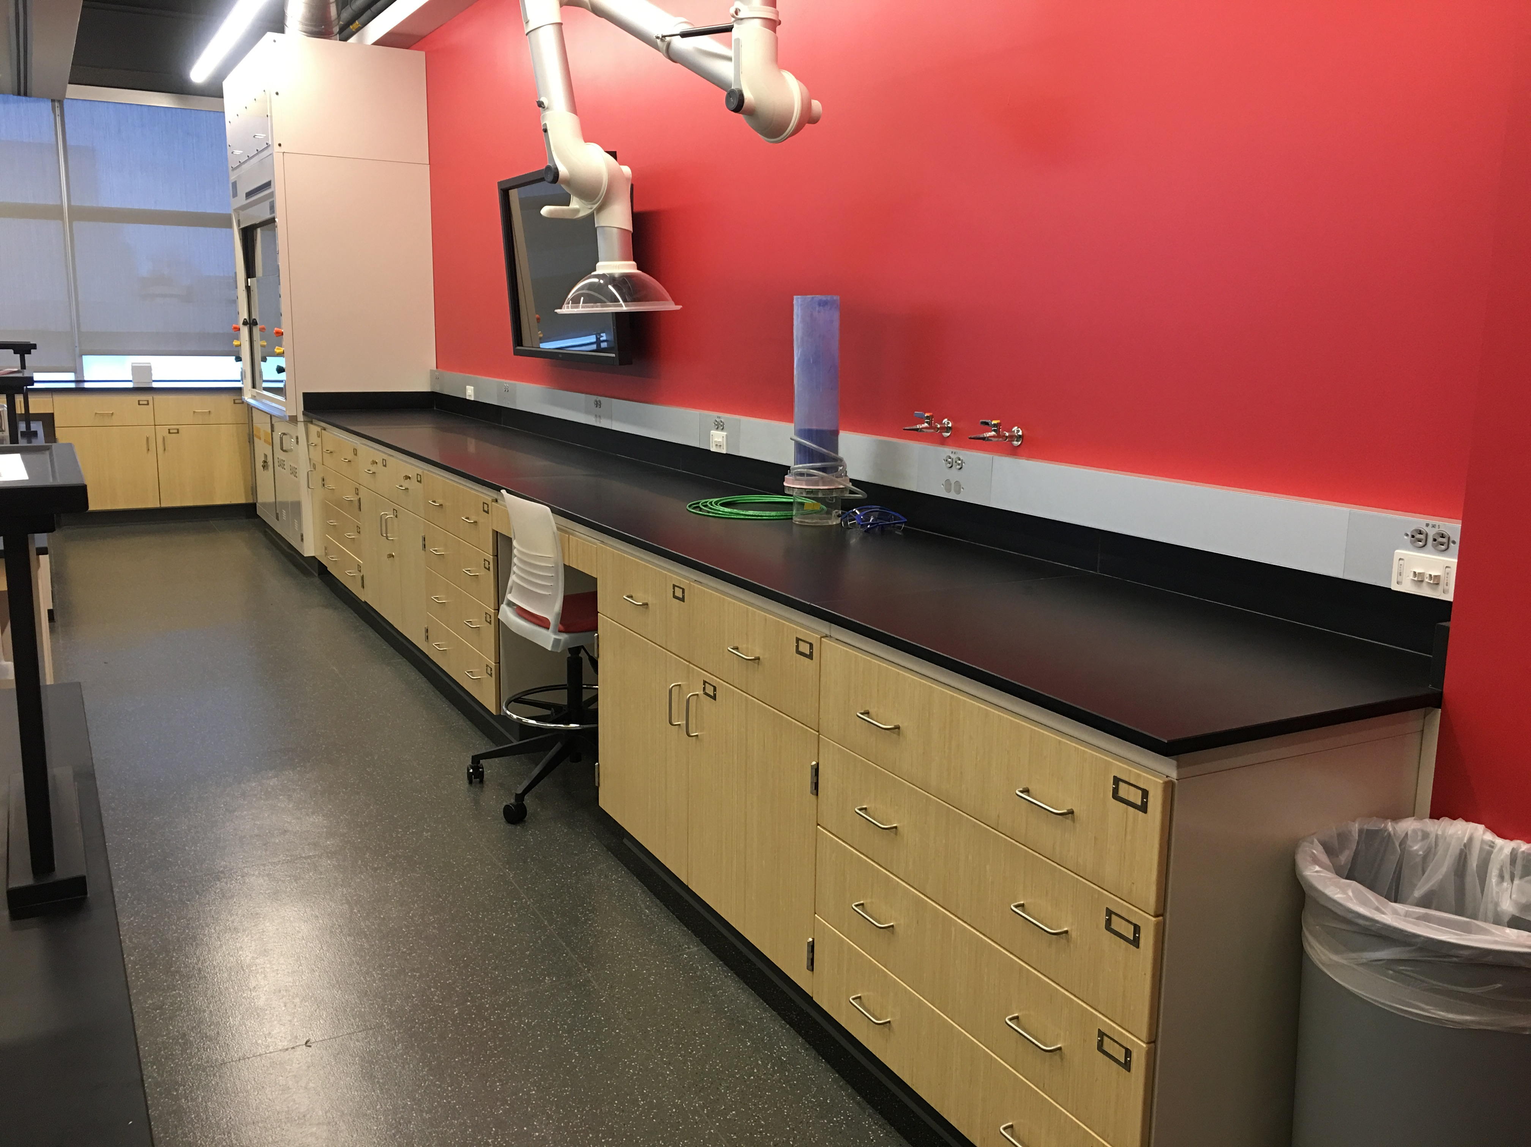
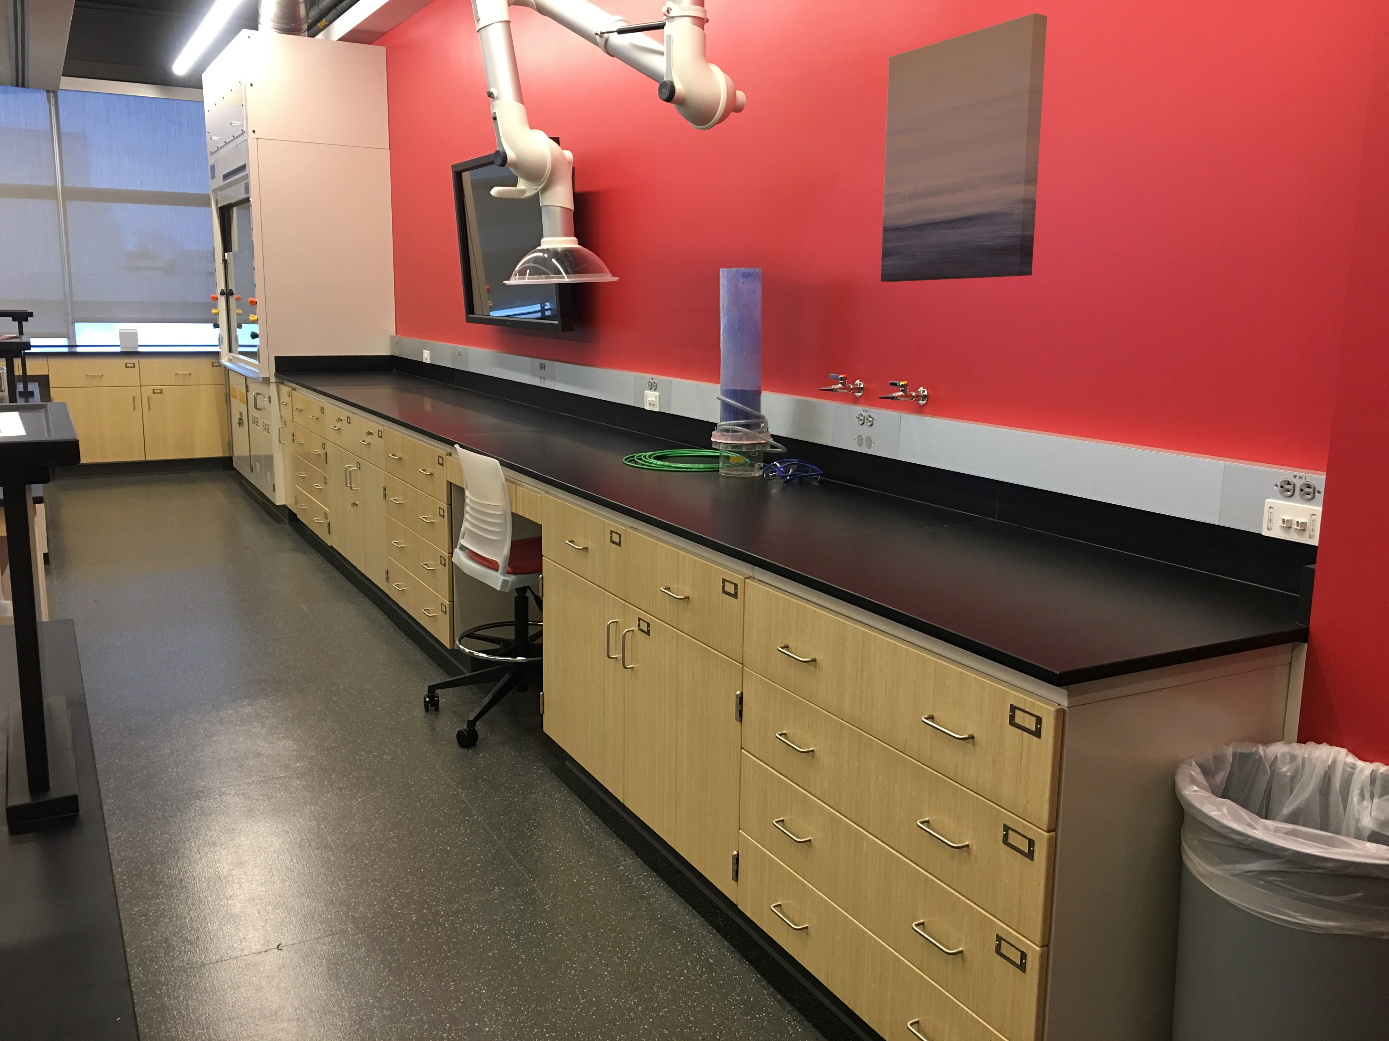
+ wall art [880,13,1048,282]
